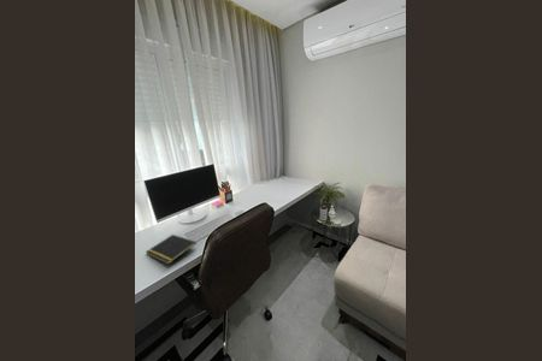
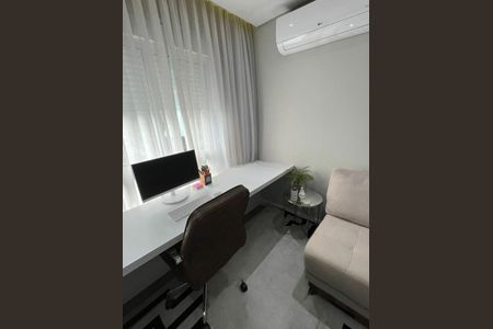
- notepad [145,233,198,266]
